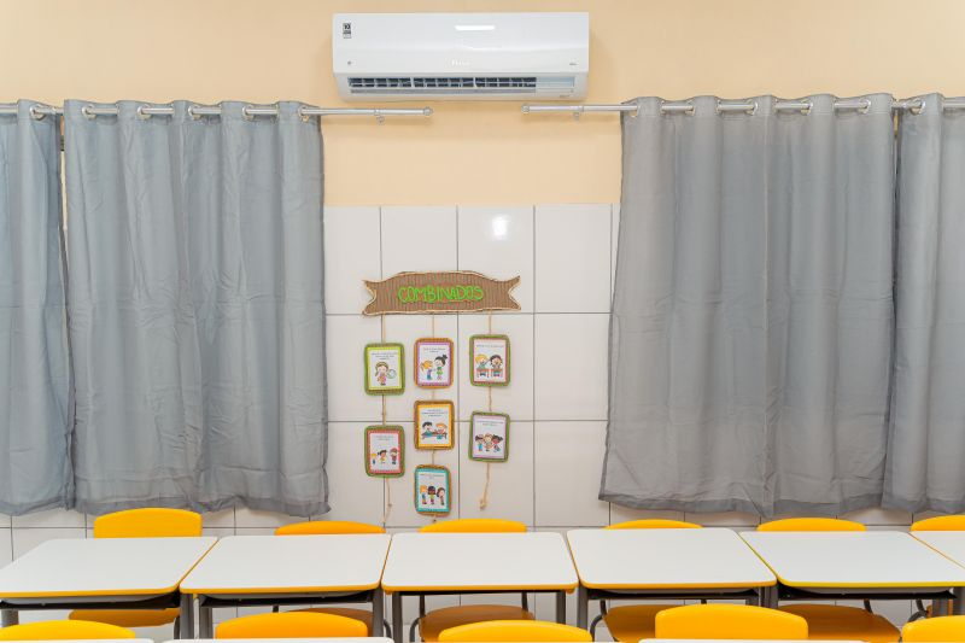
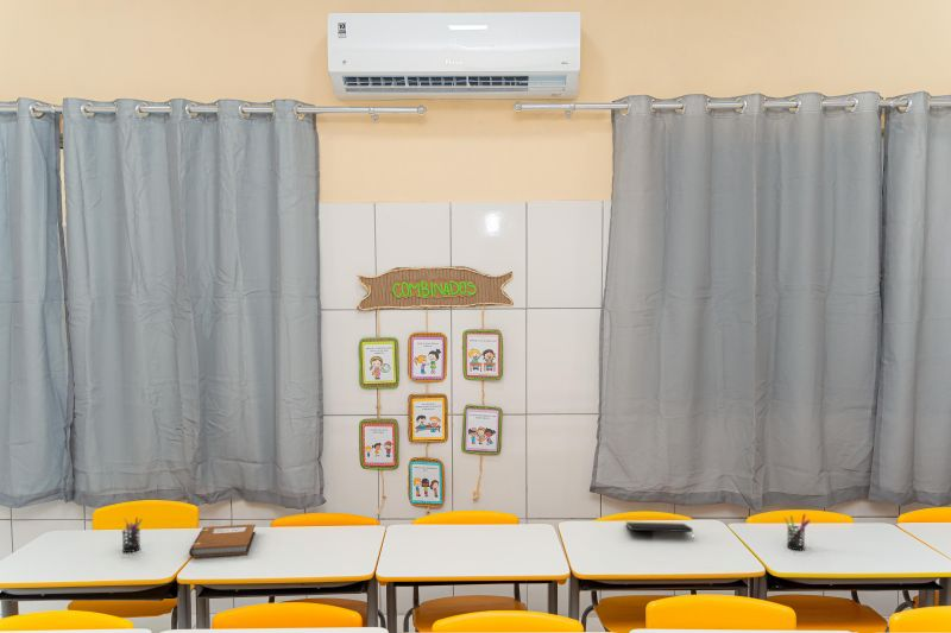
+ pen holder [783,513,811,551]
+ notebook [188,523,257,558]
+ notepad [624,520,695,542]
+ pen holder [121,517,144,553]
